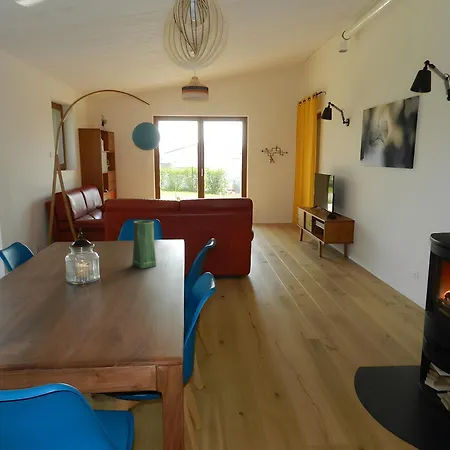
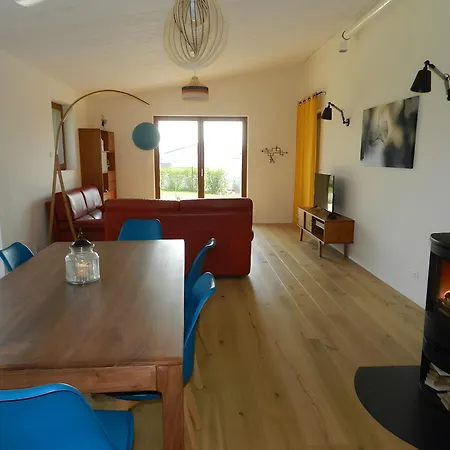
- vase [131,219,157,269]
